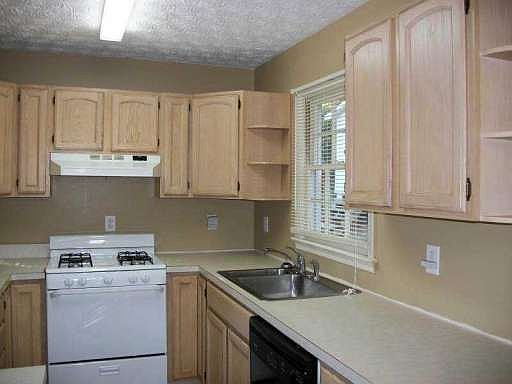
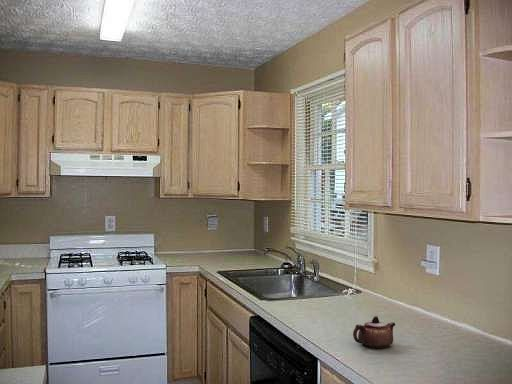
+ teapot [352,315,396,349]
